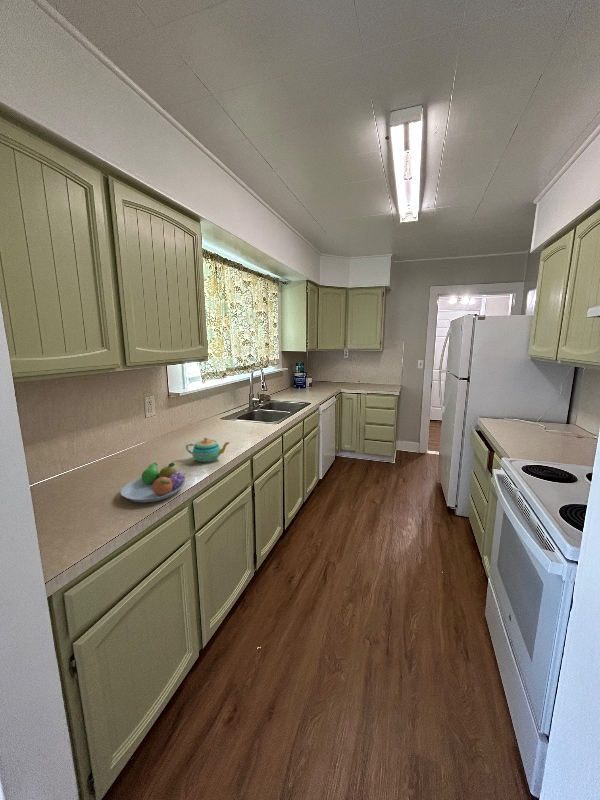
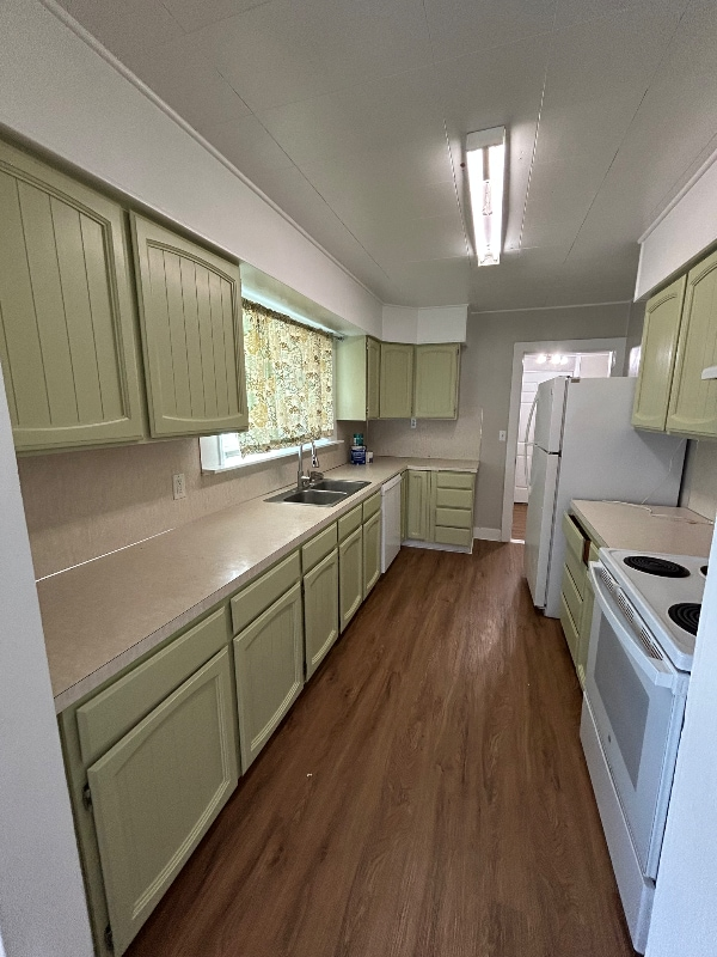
- fruit bowl [119,461,186,504]
- teapot [185,437,231,463]
